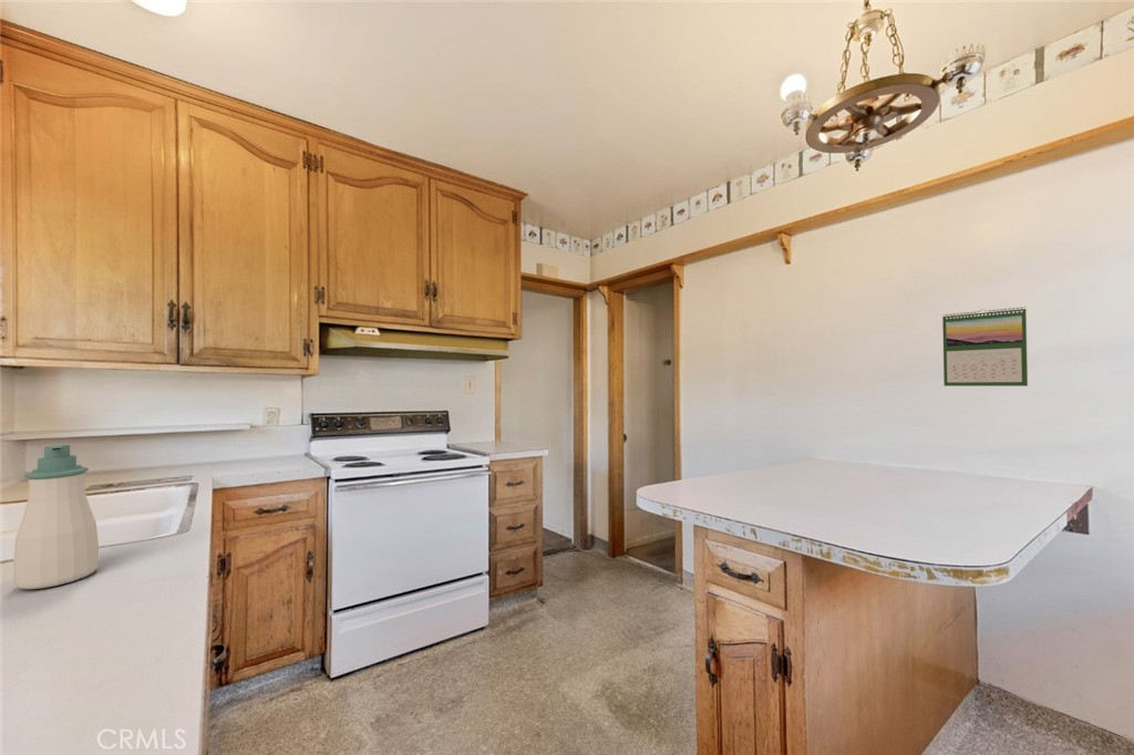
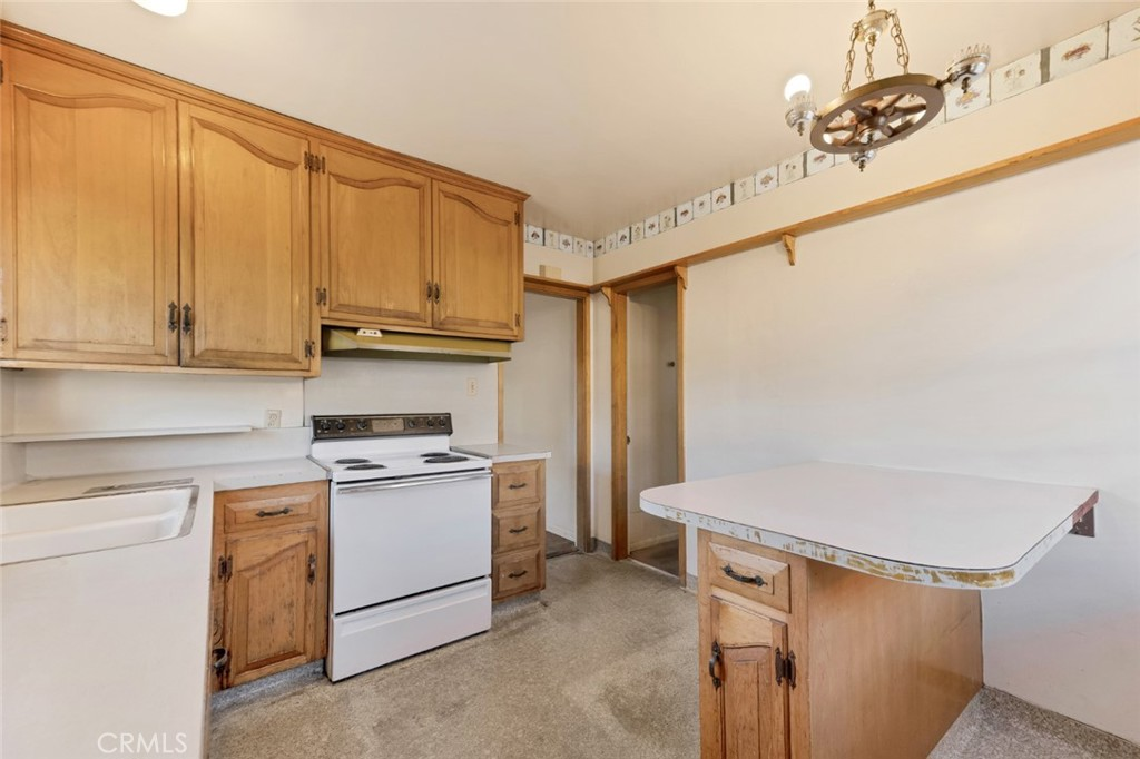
- calendar [941,306,1029,387]
- soap bottle [12,444,100,590]
